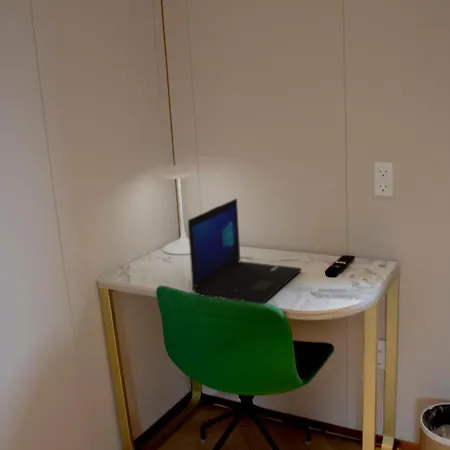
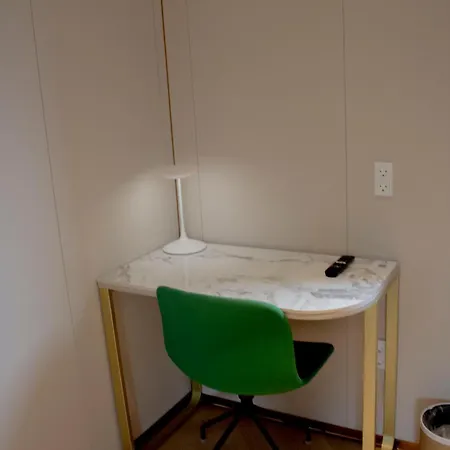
- laptop [187,197,302,305]
